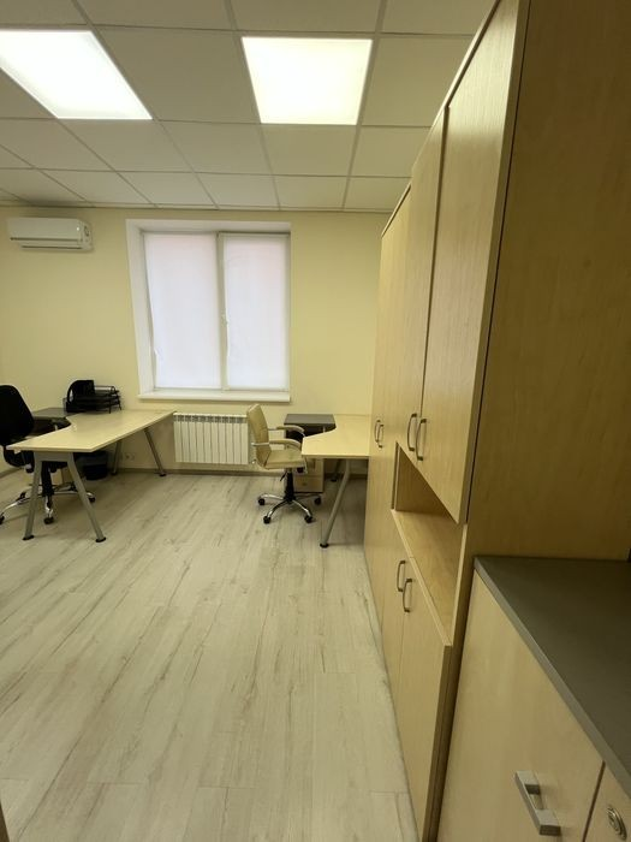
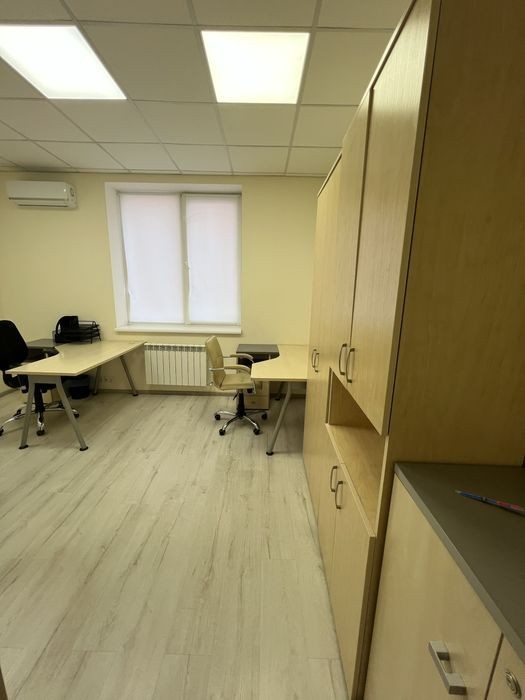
+ pen [454,489,525,512]
